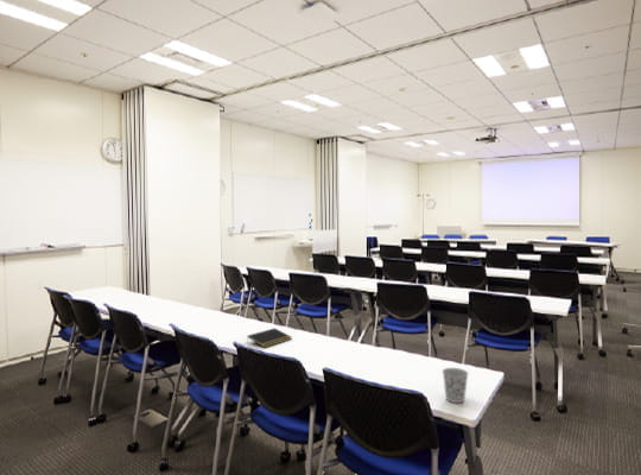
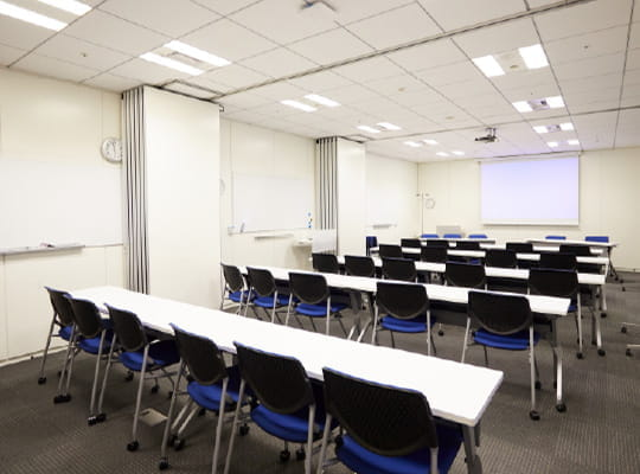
- notepad [246,327,293,348]
- cup [442,367,469,404]
